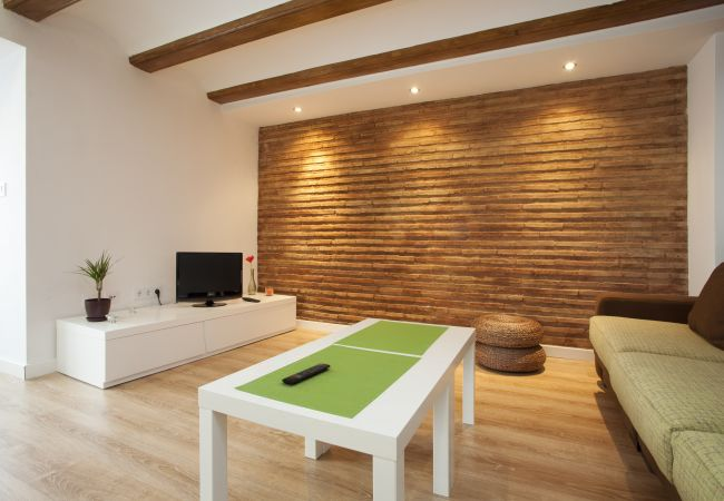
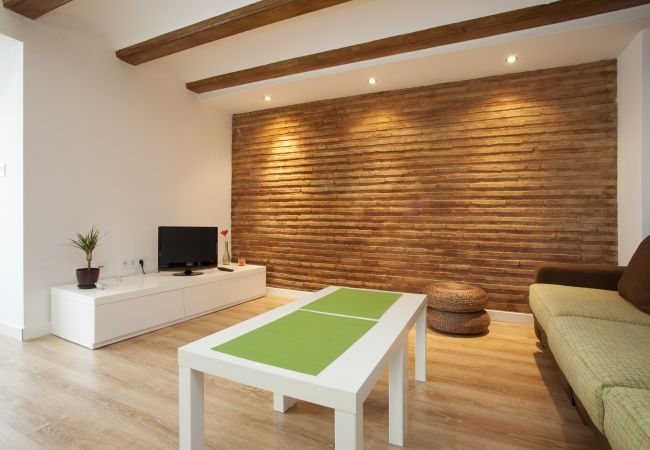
- remote control [281,363,331,385]
